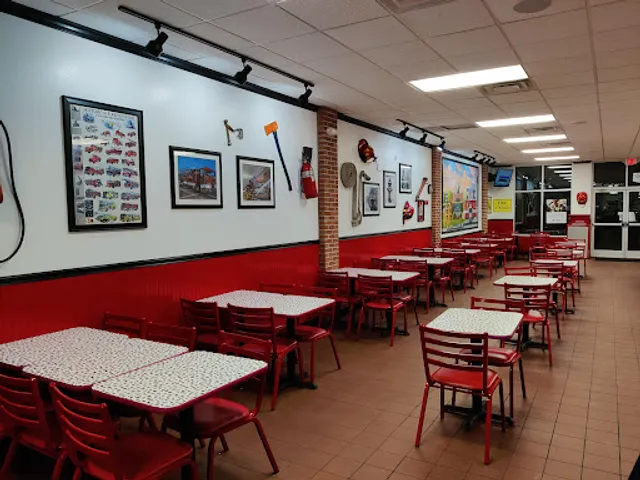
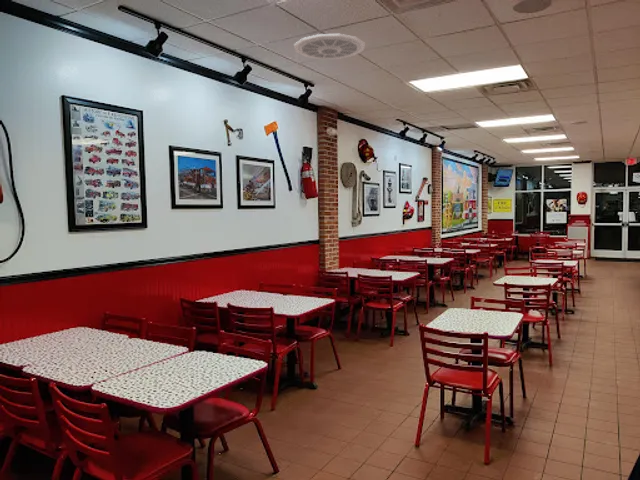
+ ceiling vent [293,33,366,60]
